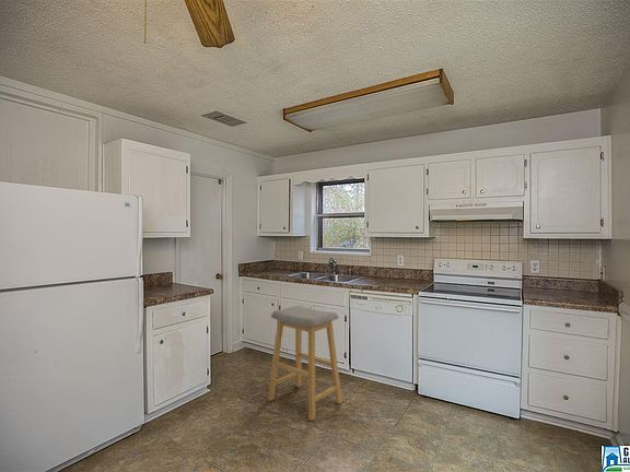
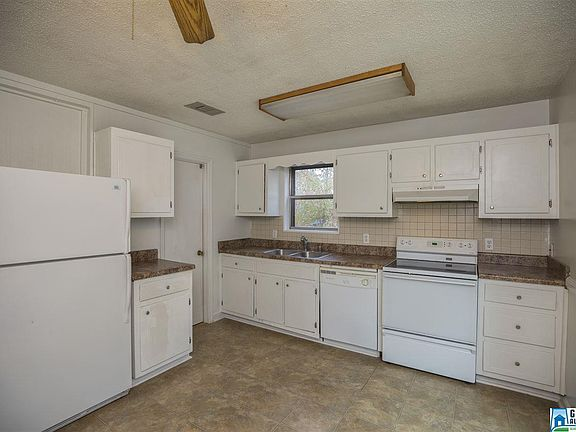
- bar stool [267,305,343,422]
